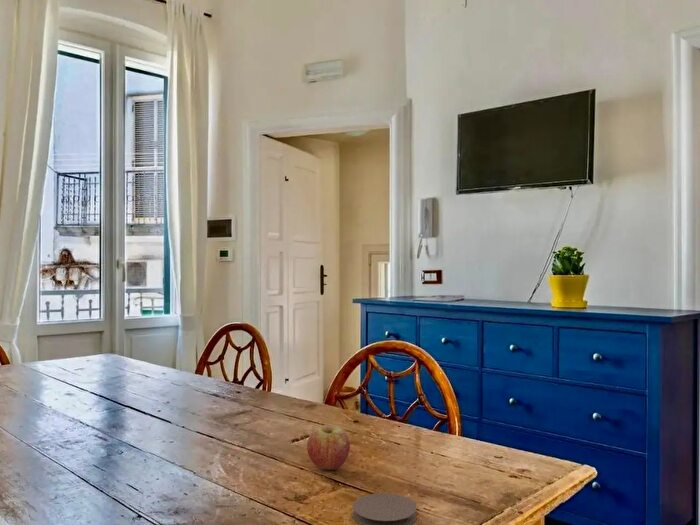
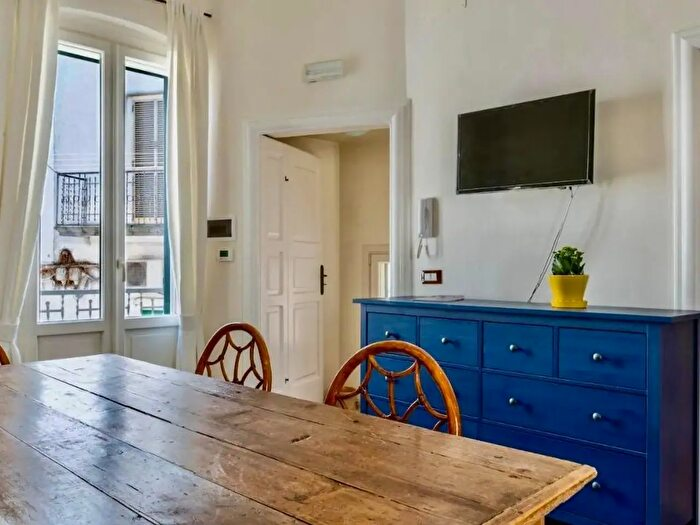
- coaster [352,492,418,525]
- fruit [306,425,351,471]
